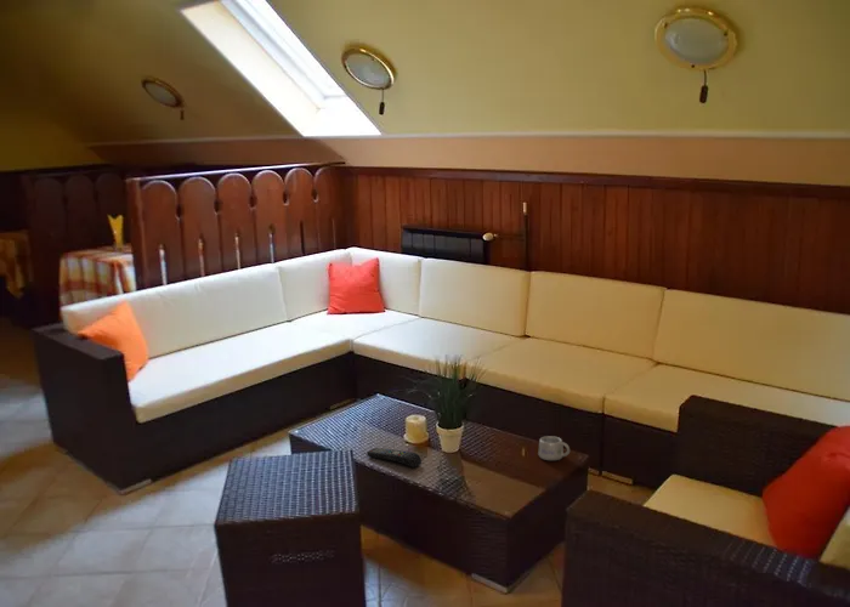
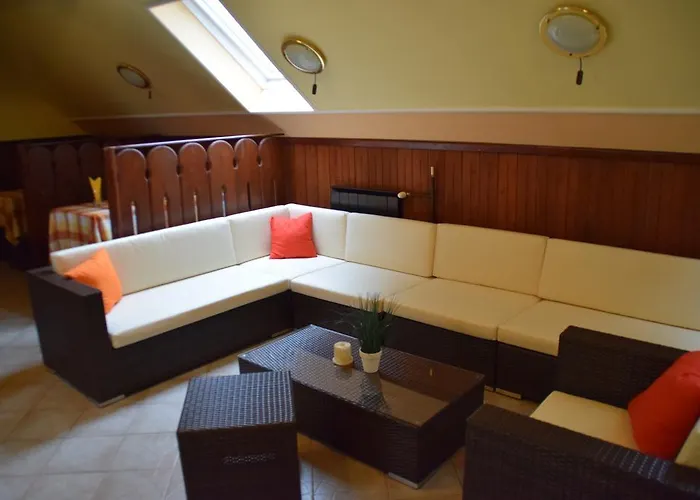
- remote control [365,447,423,469]
- mug [537,435,571,461]
